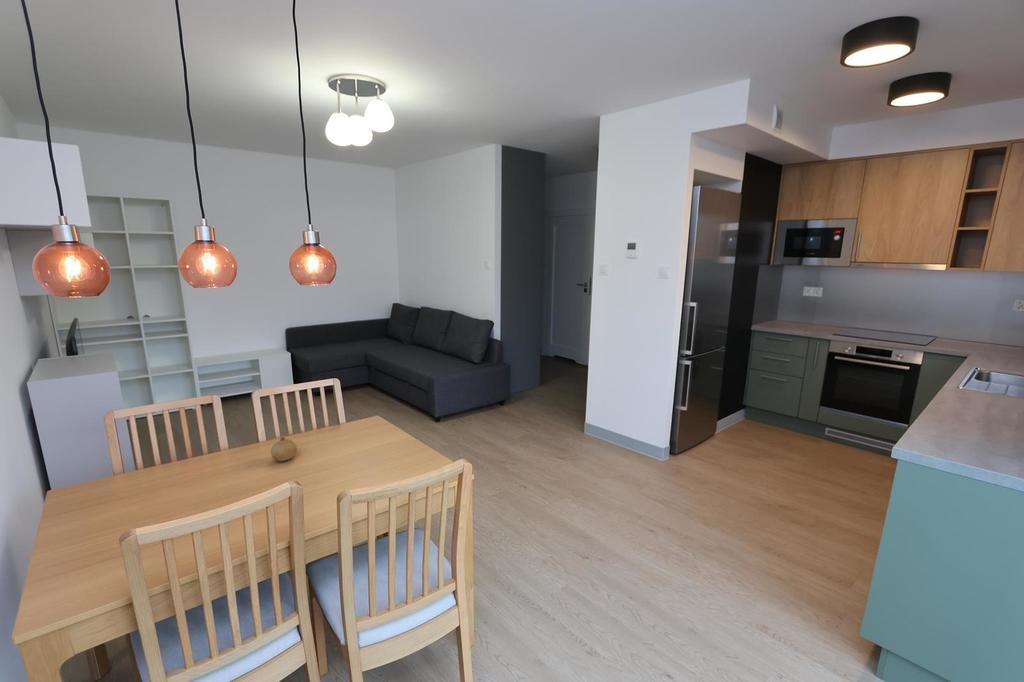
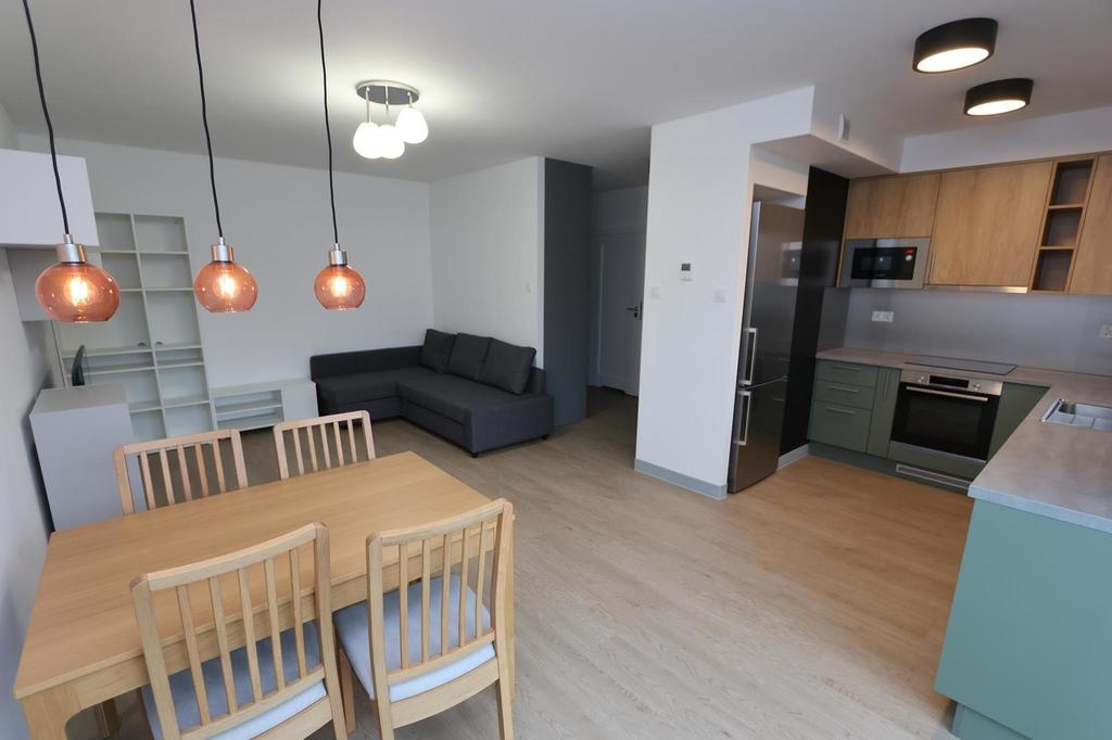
- fruit [270,436,298,462]
